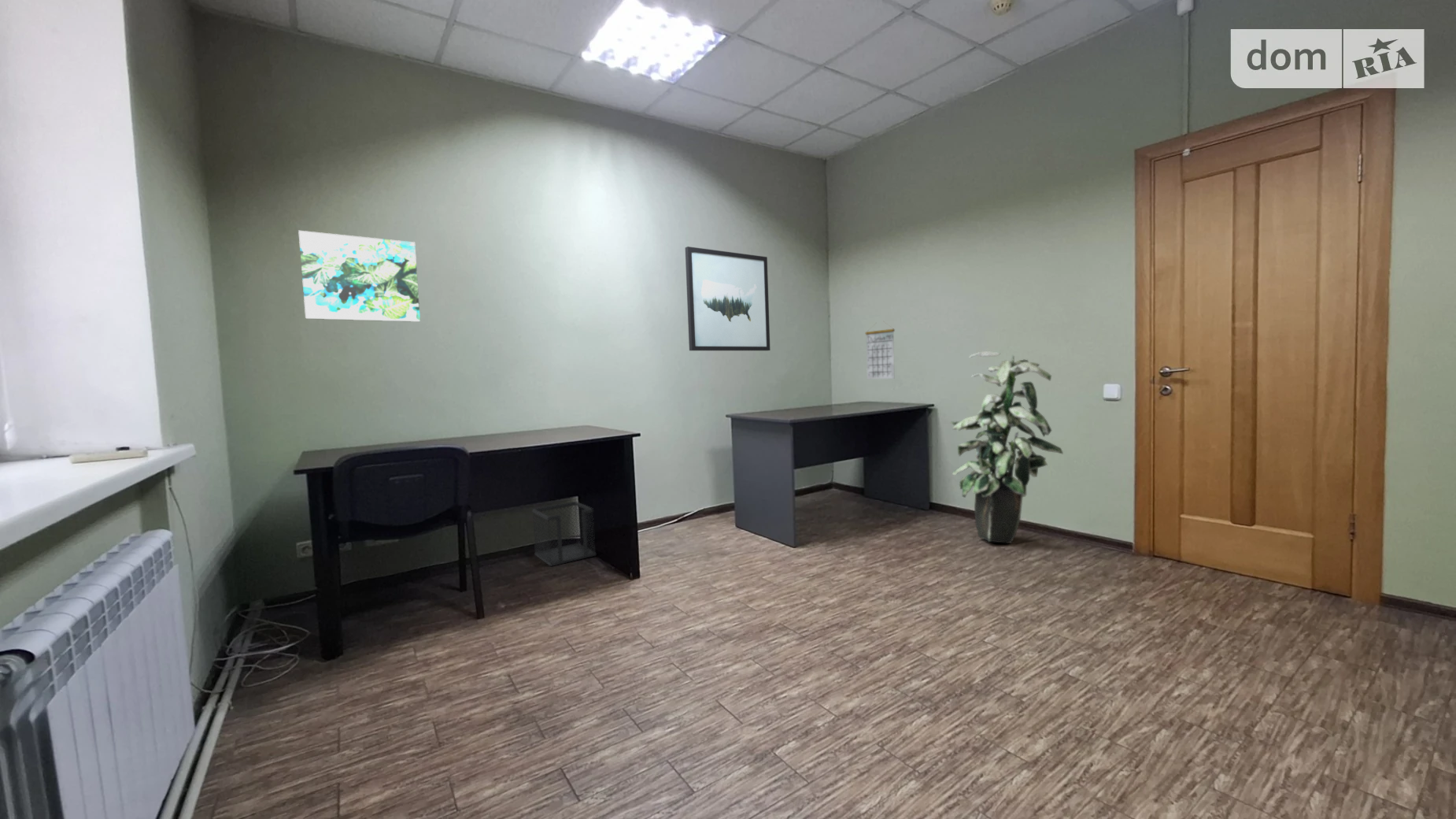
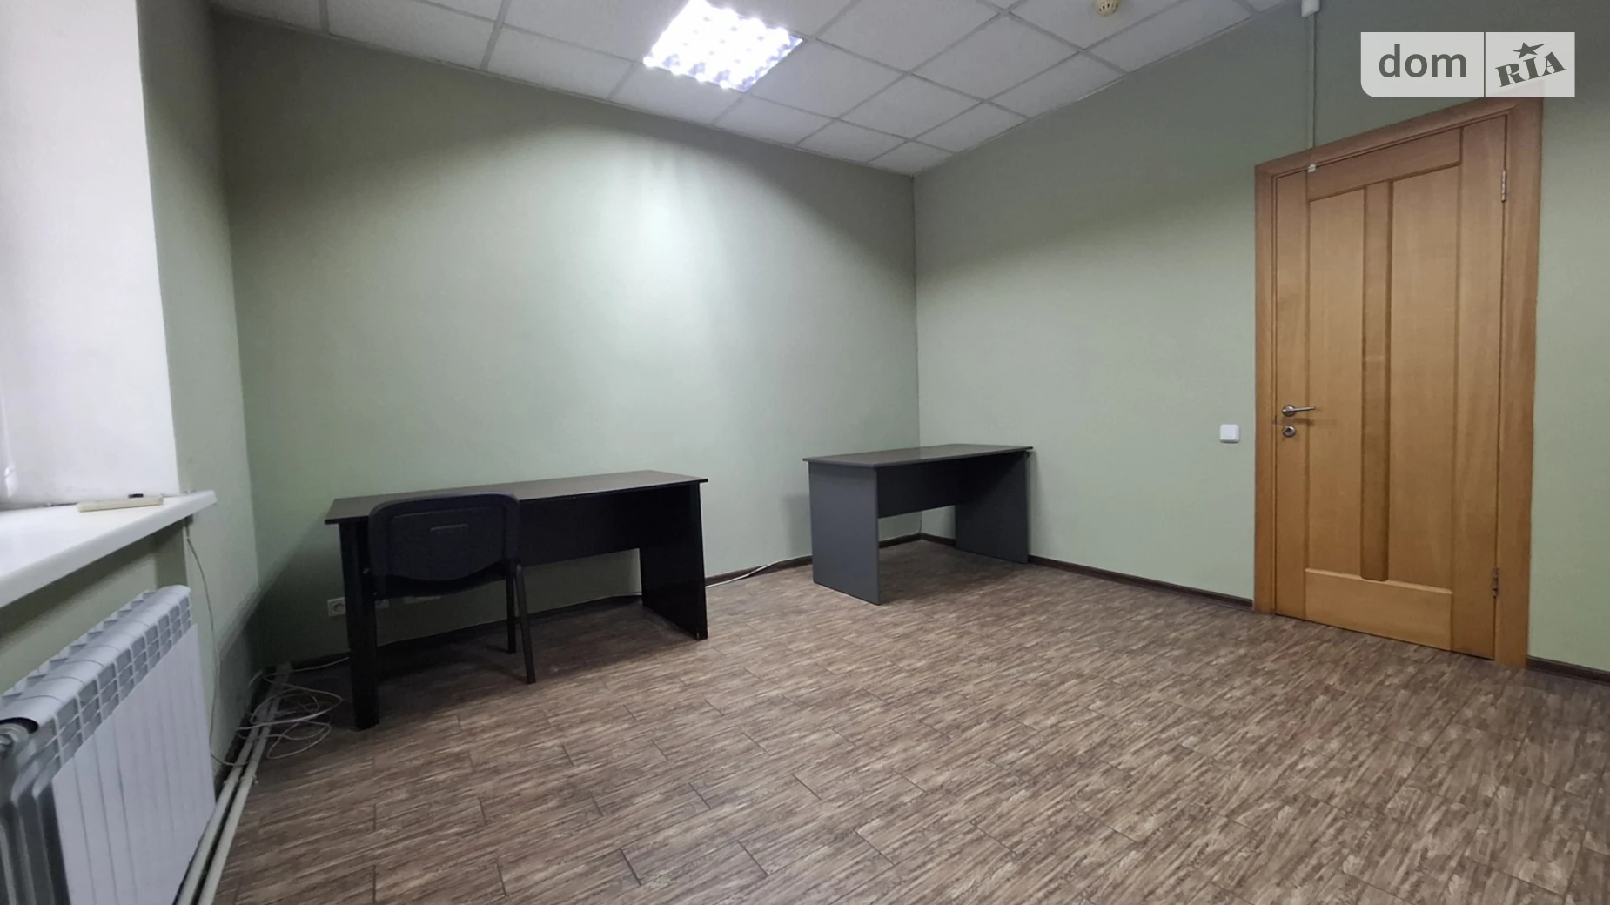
- wastebasket [531,501,597,567]
- wall art [685,246,771,351]
- indoor plant [950,350,1064,544]
- calendar [865,321,896,380]
- wall art [297,230,421,323]
